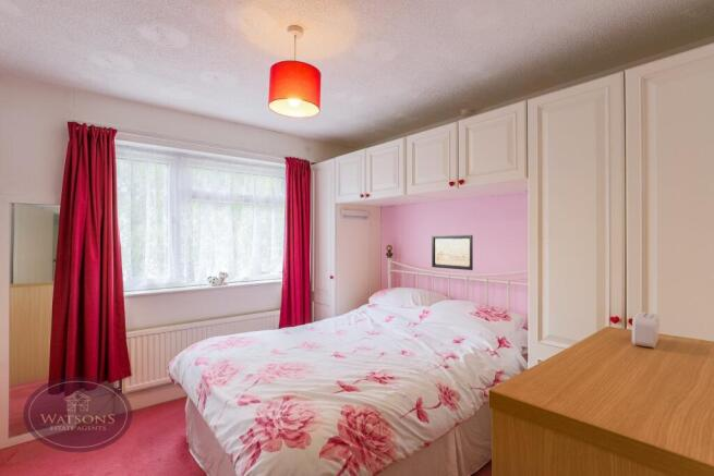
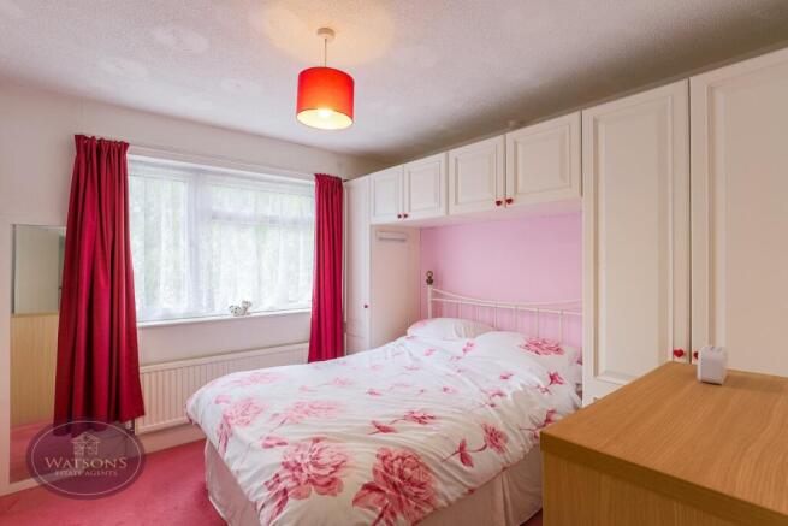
- wall art [431,234,474,271]
